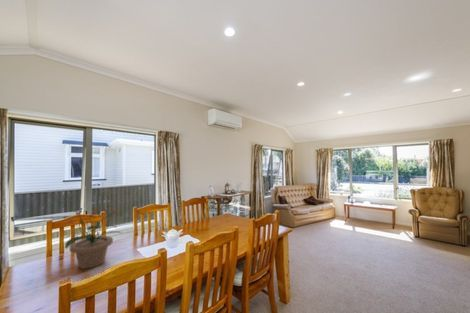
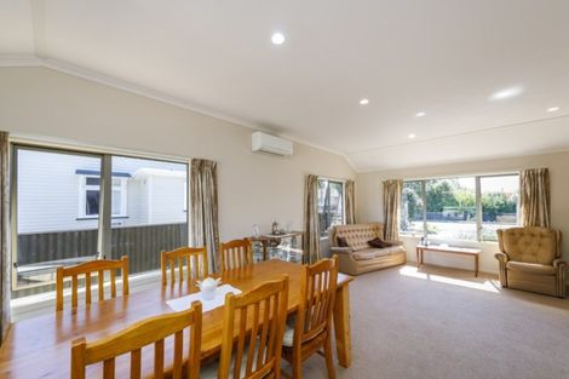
- potted plant [64,207,122,270]
